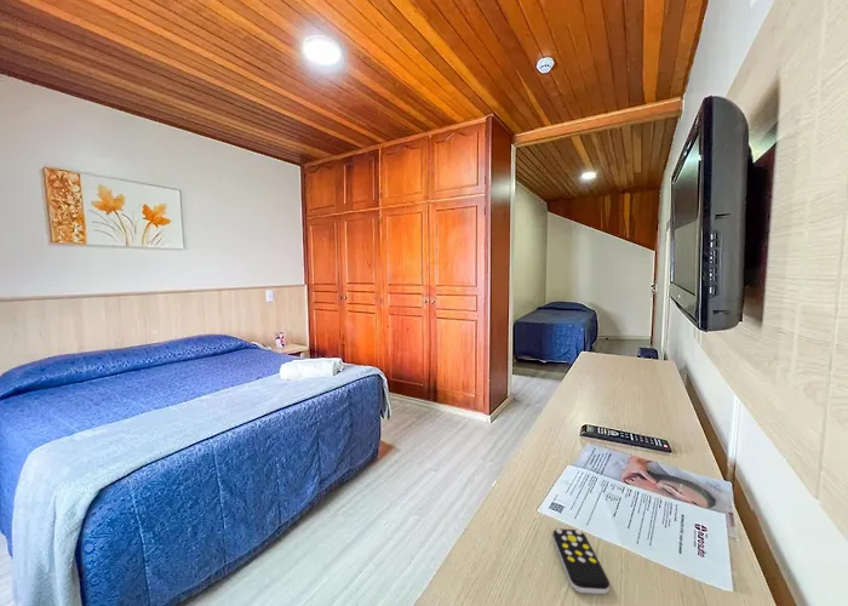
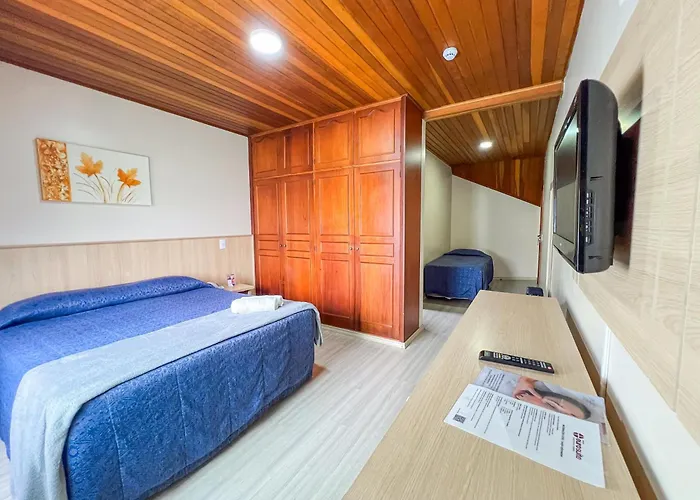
- remote control [551,528,611,595]
